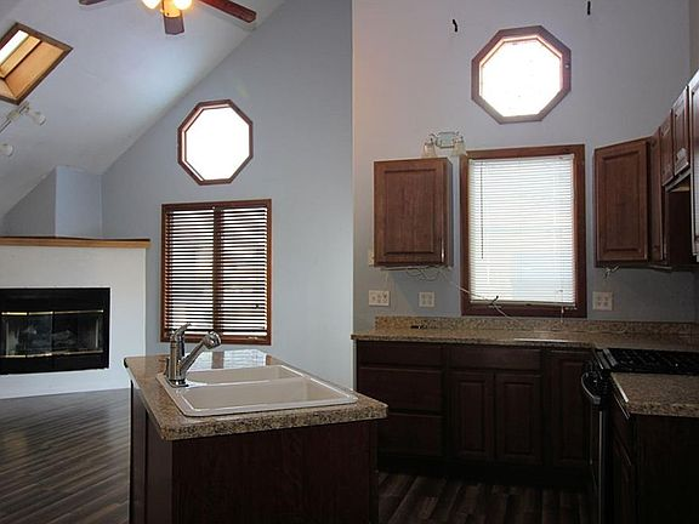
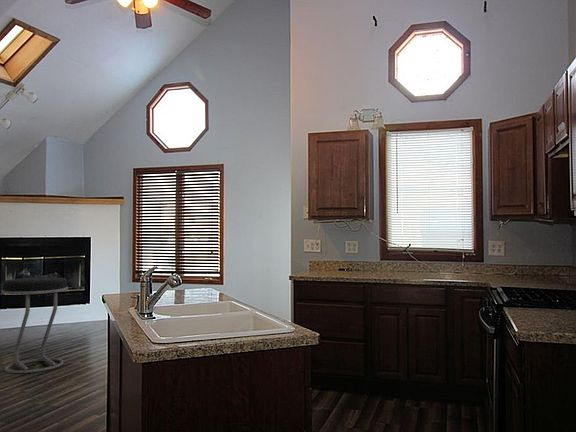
+ stool [0,276,69,374]
